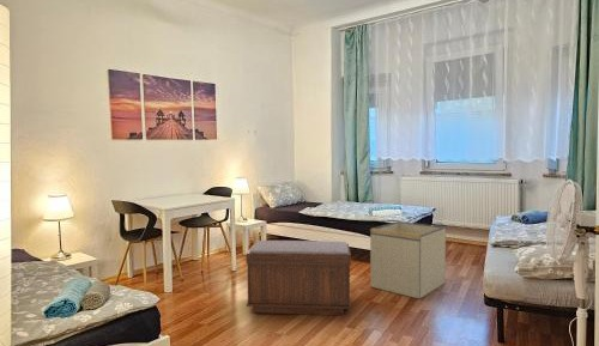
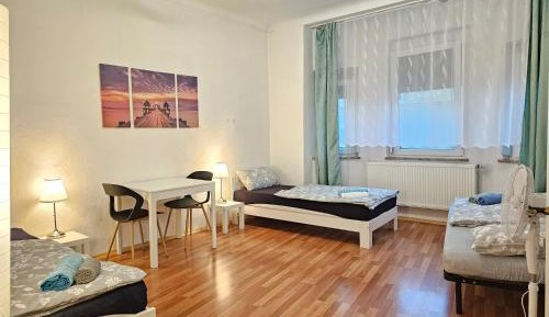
- storage bin [369,220,447,299]
- bench [244,239,352,316]
